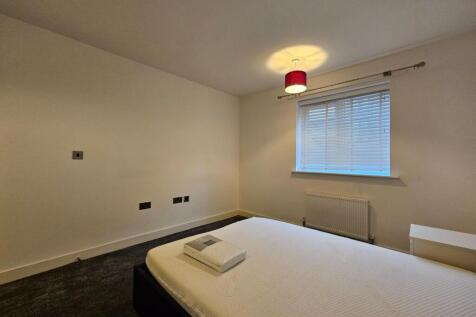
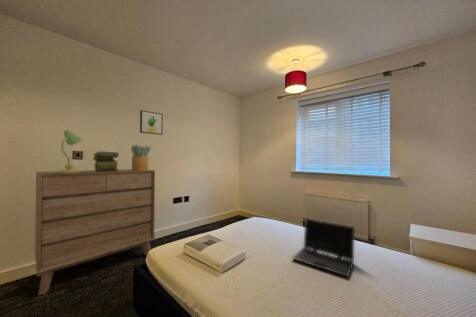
+ stack of books [92,151,120,171]
+ laptop computer [291,217,356,278]
+ dresser [34,168,156,296]
+ table lamp [57,129,83,173]
+ potted plant [130,144,152,171]
+ wall art [139,109,164,136]
